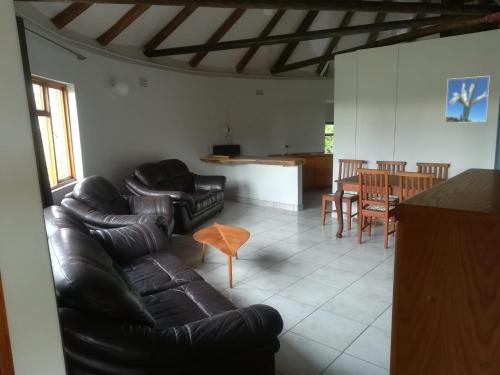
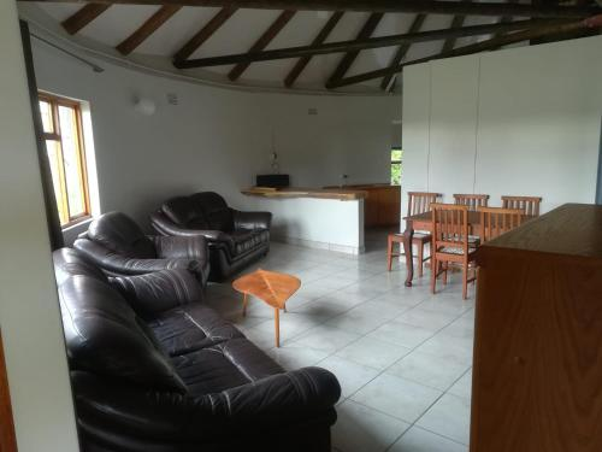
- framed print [444,75,491,124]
